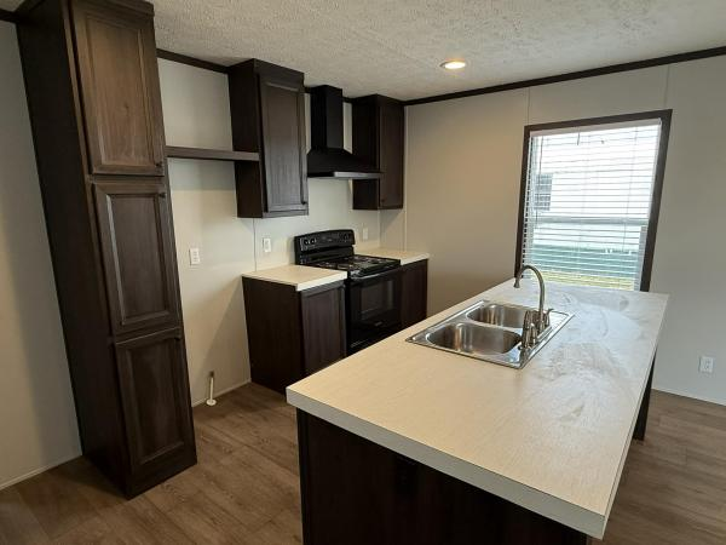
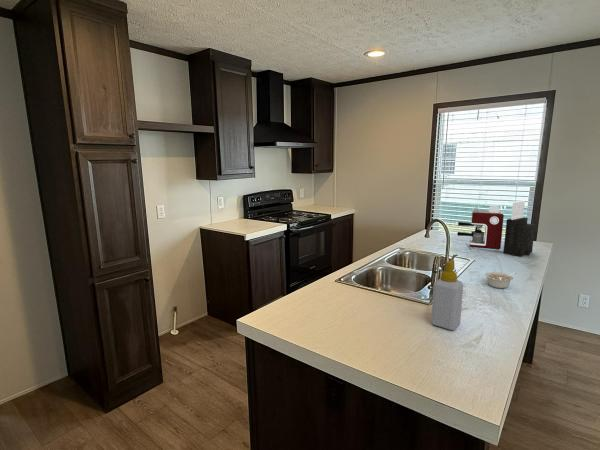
+ soap bottle [430,259,464,331]
+ coffee maker [456,205,505,251]
+ knife block [502,199,536,257]
+ legume [484,271,517,289]
